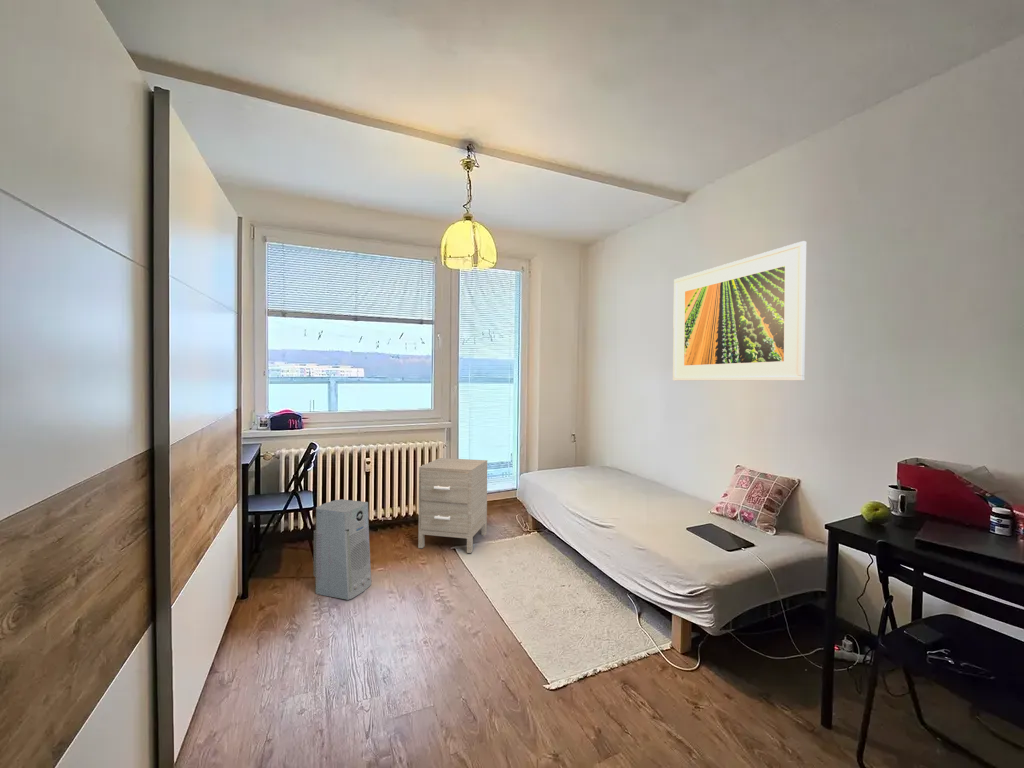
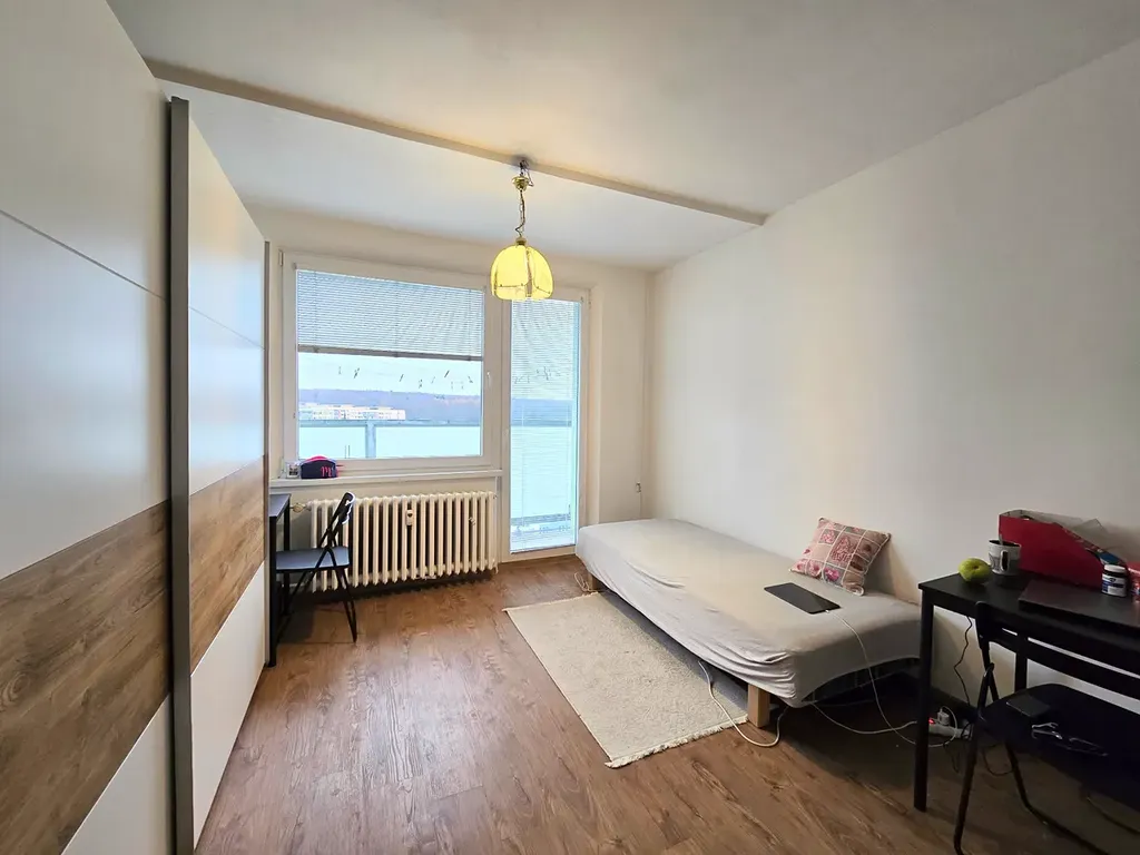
- air purifier [312,498,372,601]
- nightstand [417,457,488,554]
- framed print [672,240,807,382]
